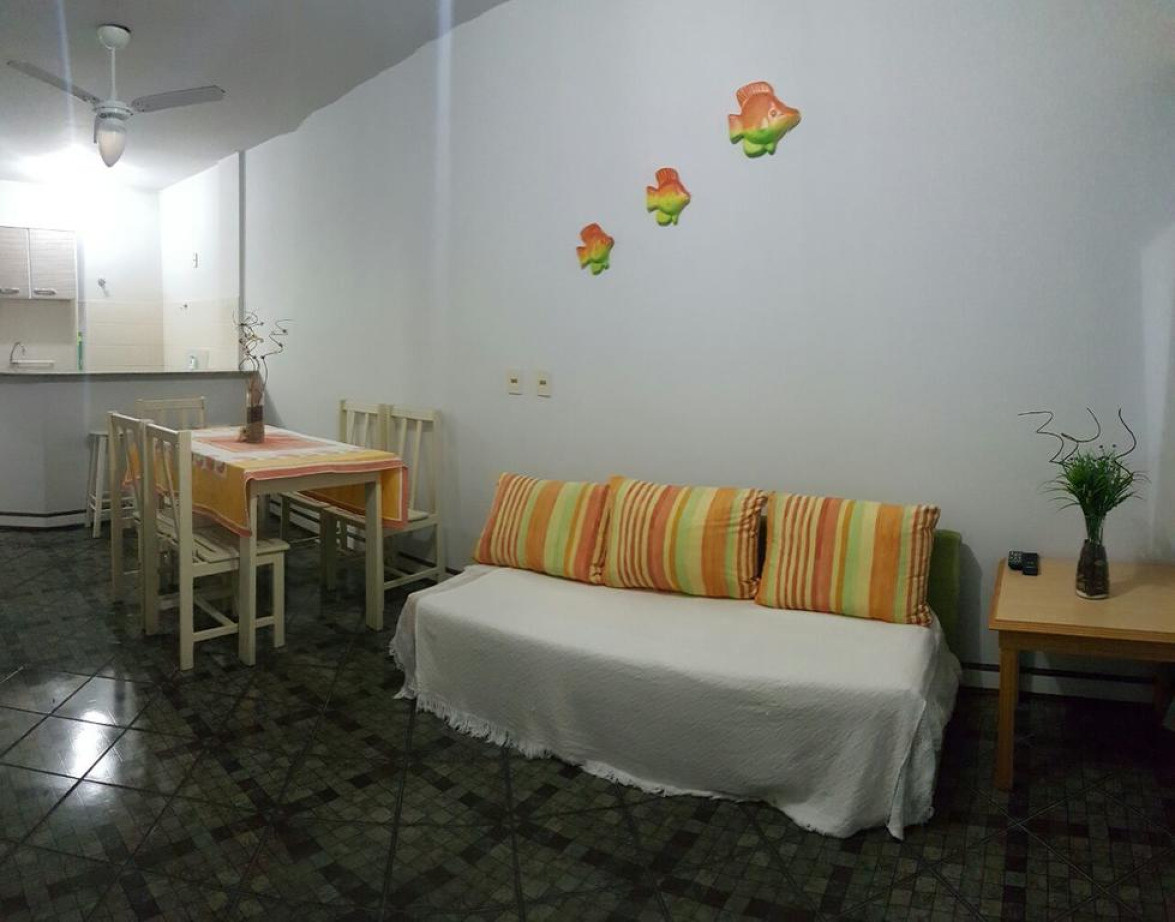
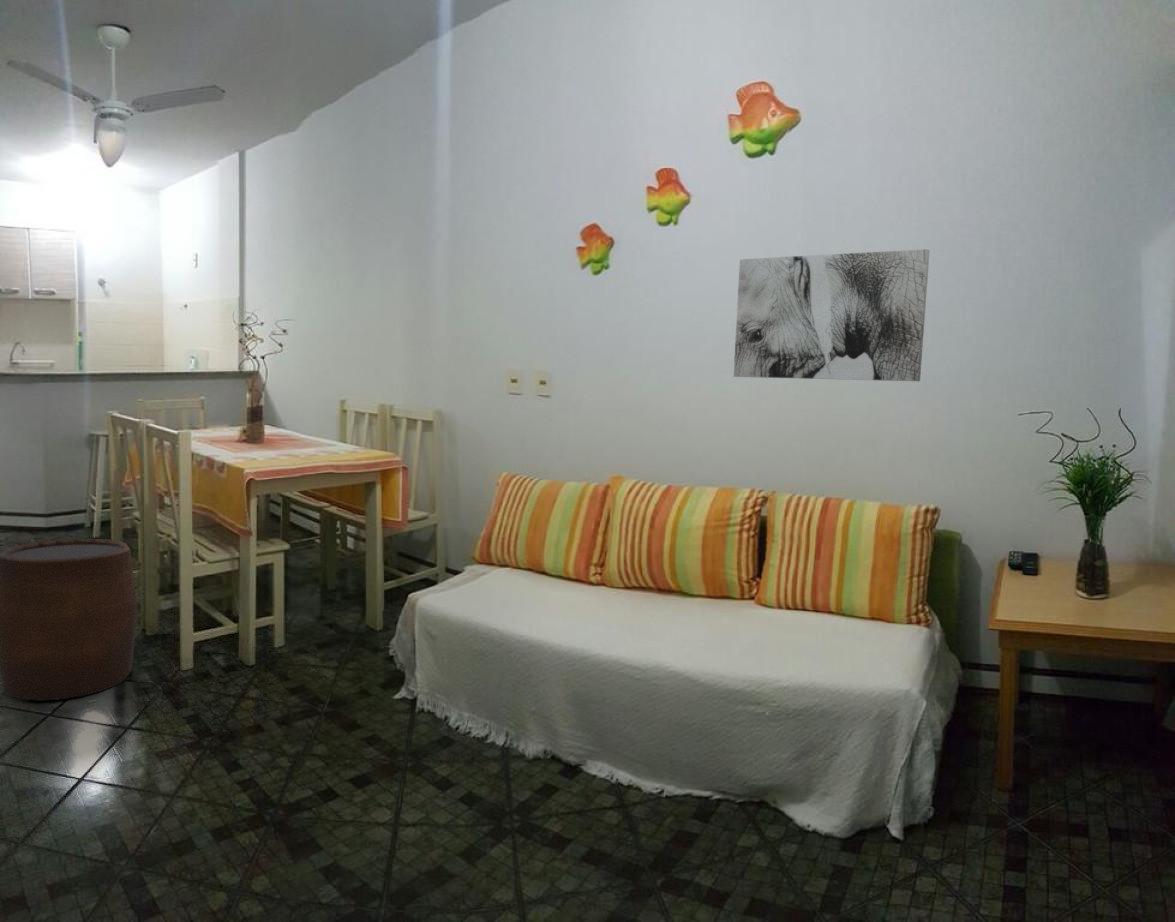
+ stool [0,538,139,702]
+ wall art [733,248,930,382]
